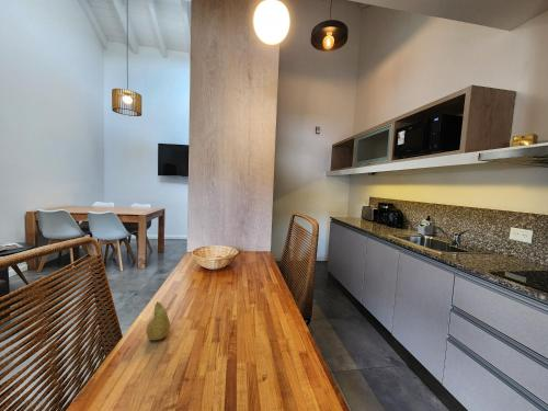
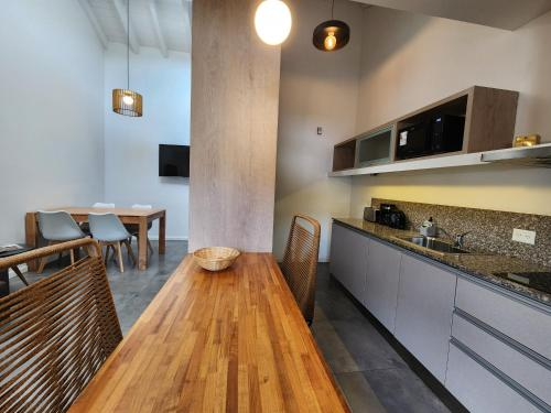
- fruit [145,300,171,341]
